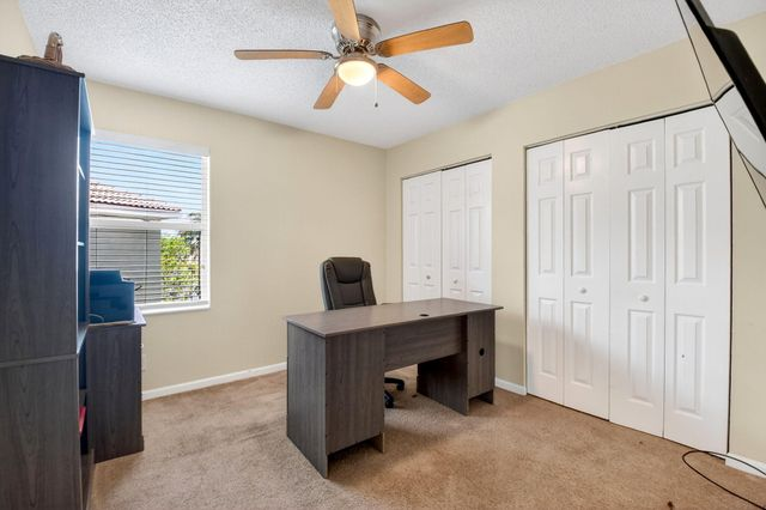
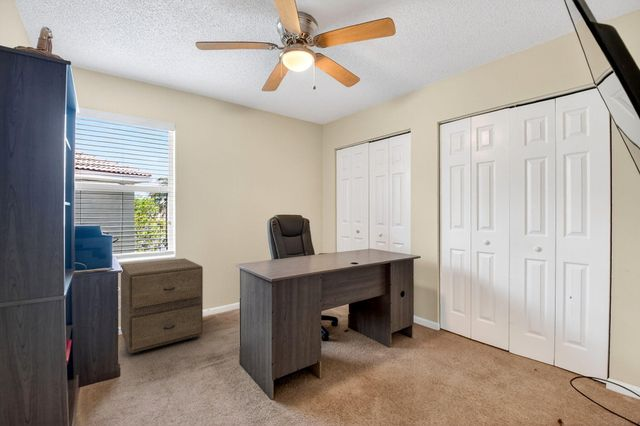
+ filing cabinet [120,258,204,355]
